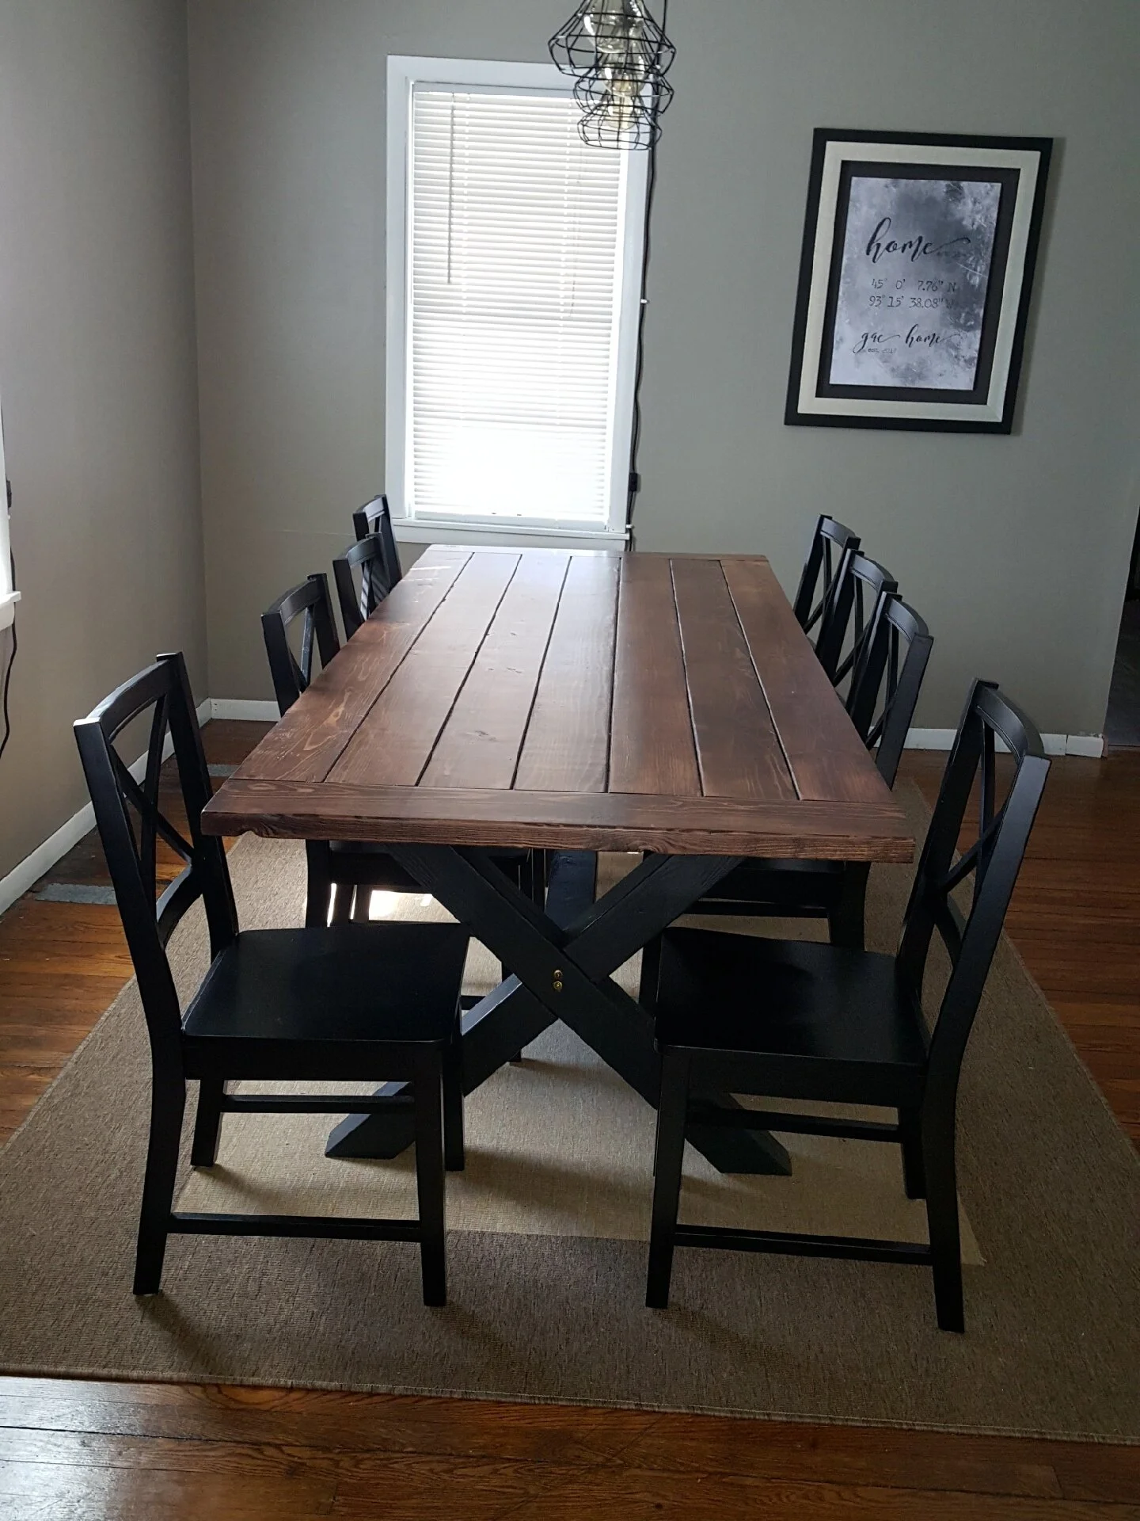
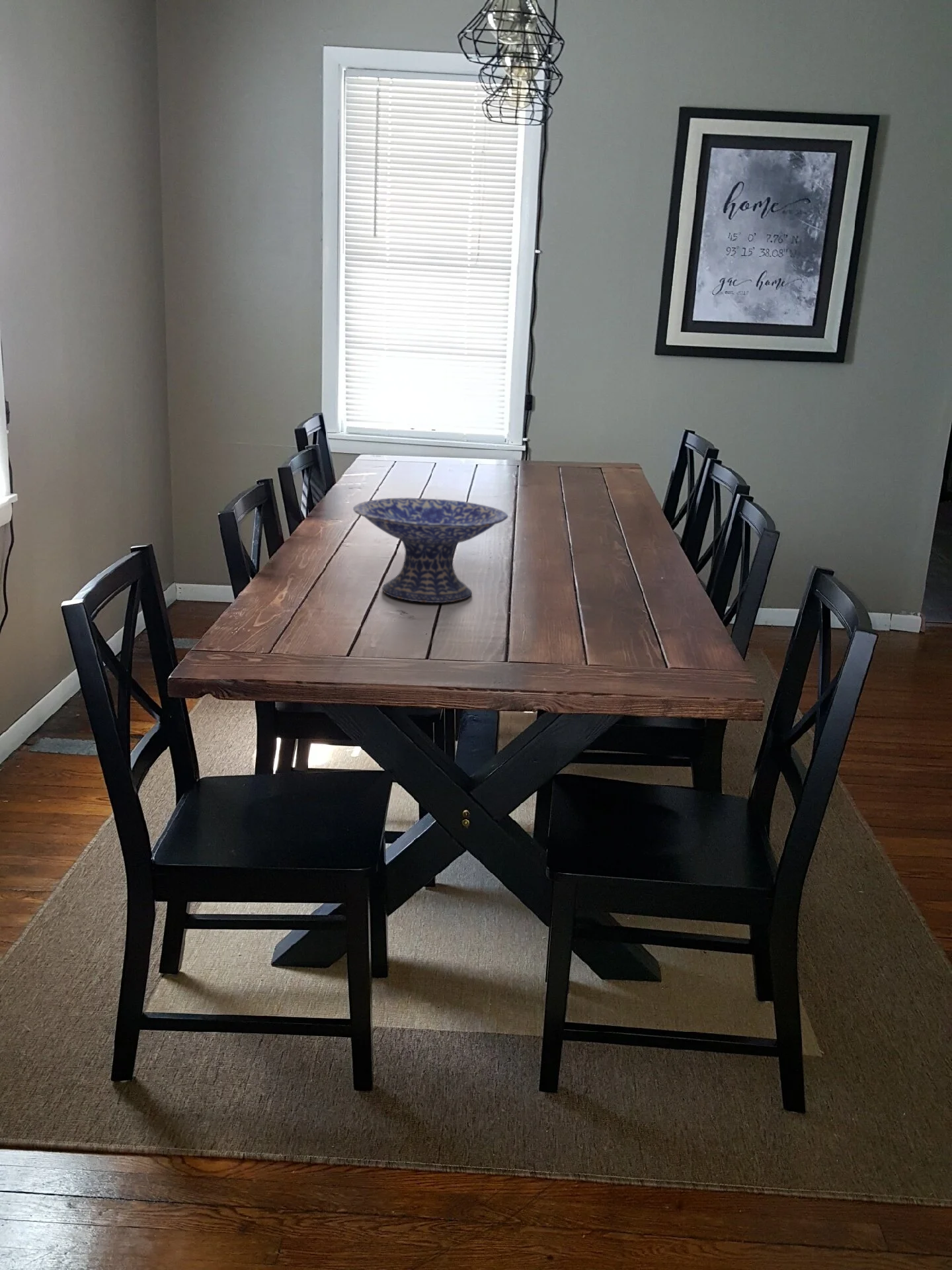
+ decorative bowl [352,497,509,603]
